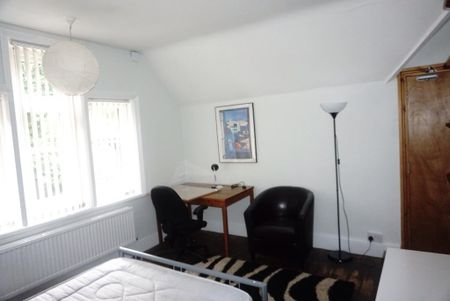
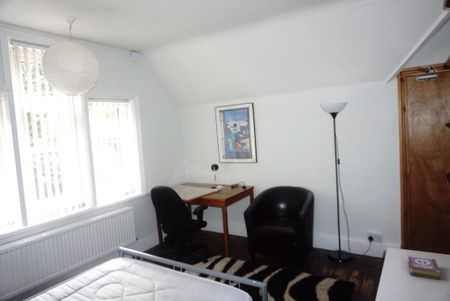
+ book [407,256,442,281]
